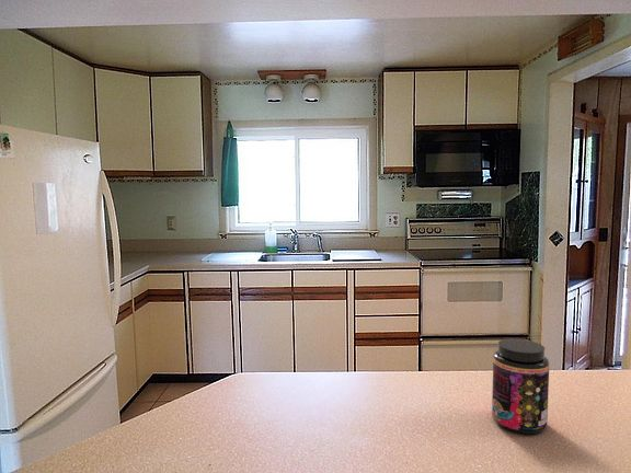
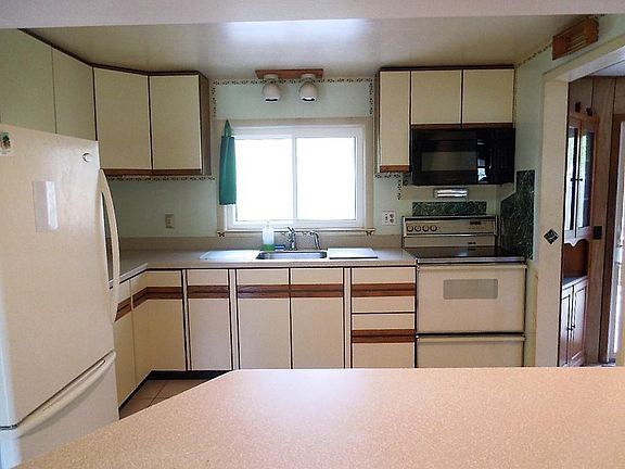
- jar [491,337,550,435]
